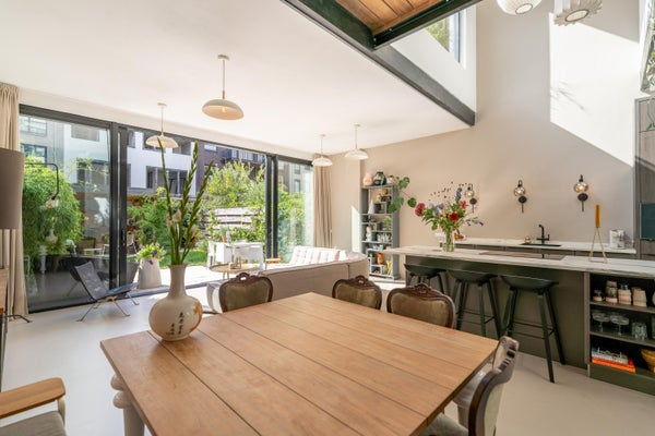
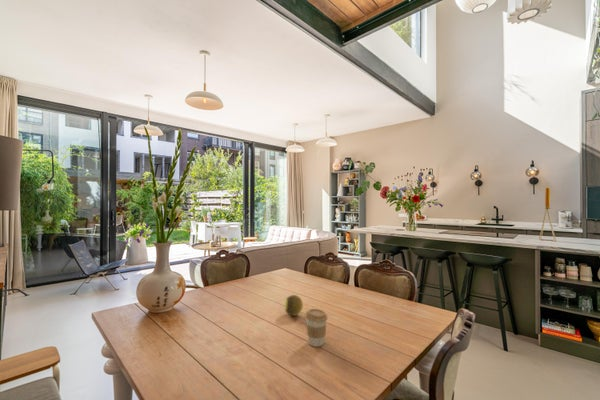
+ coffee cup [304,308,329,348]
+ fruit [284,294,304,317]
